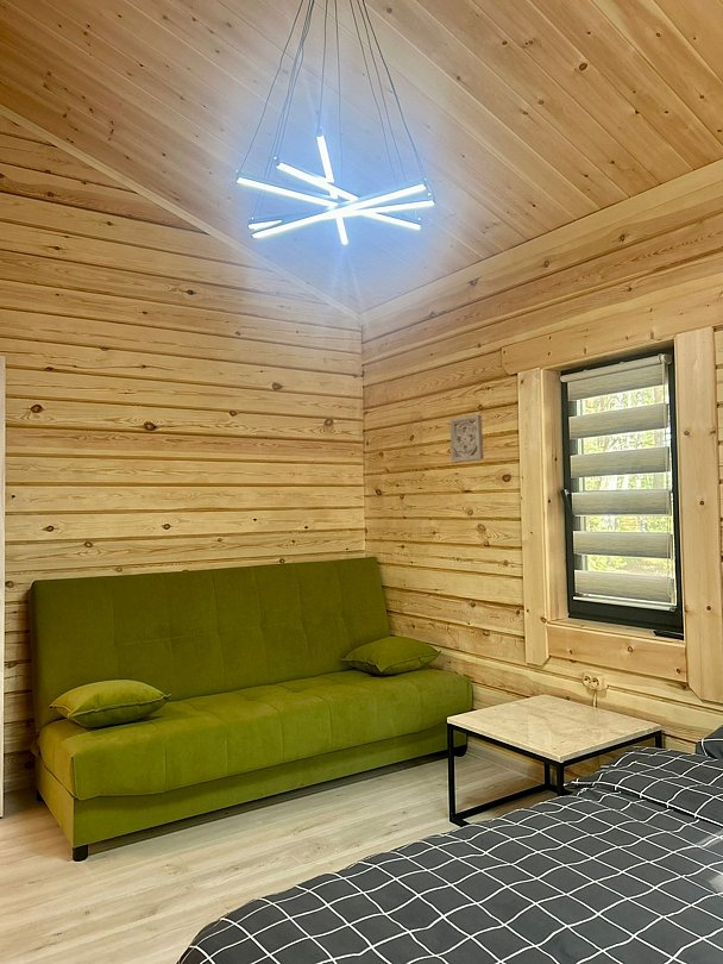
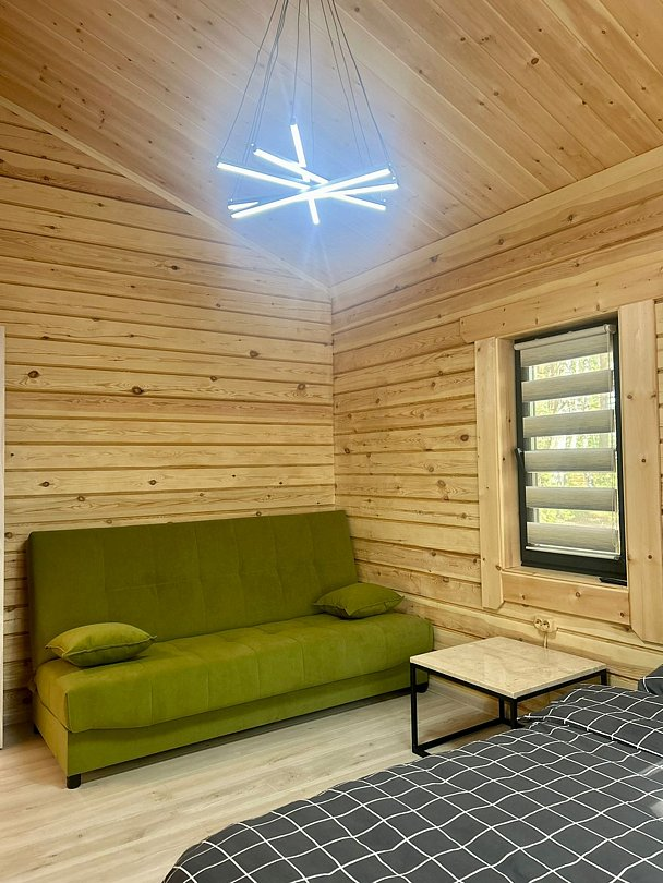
- wall ornament [449,413,484,464]
